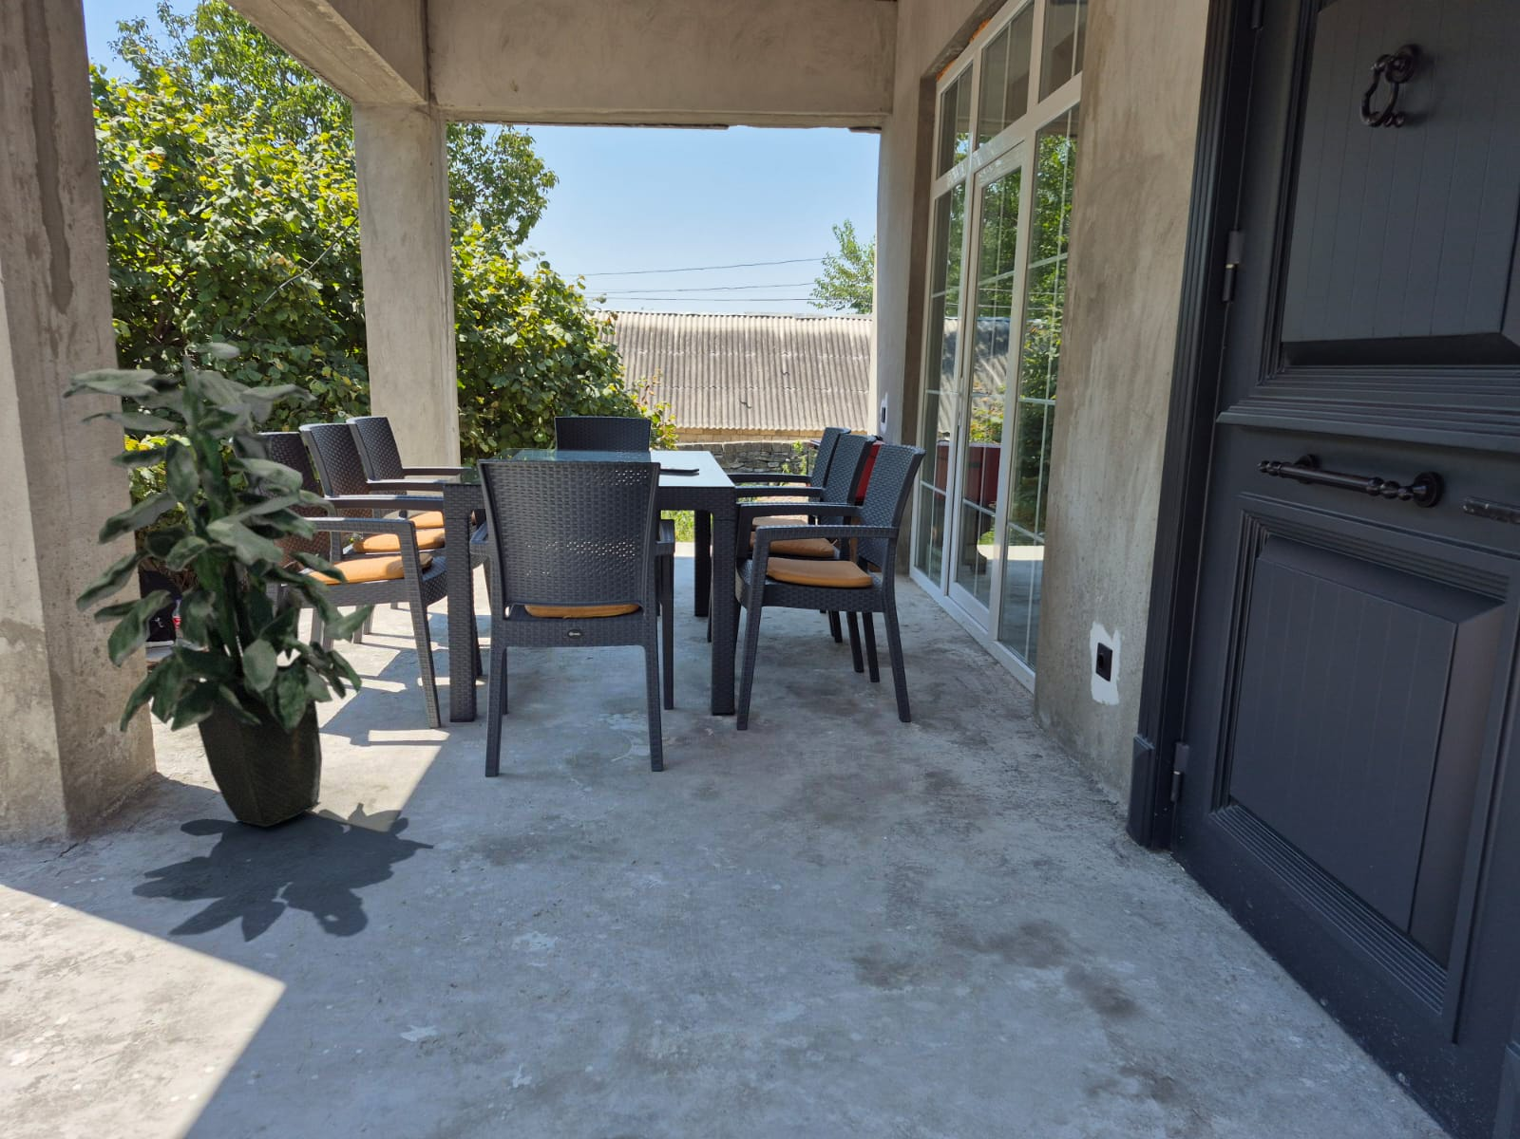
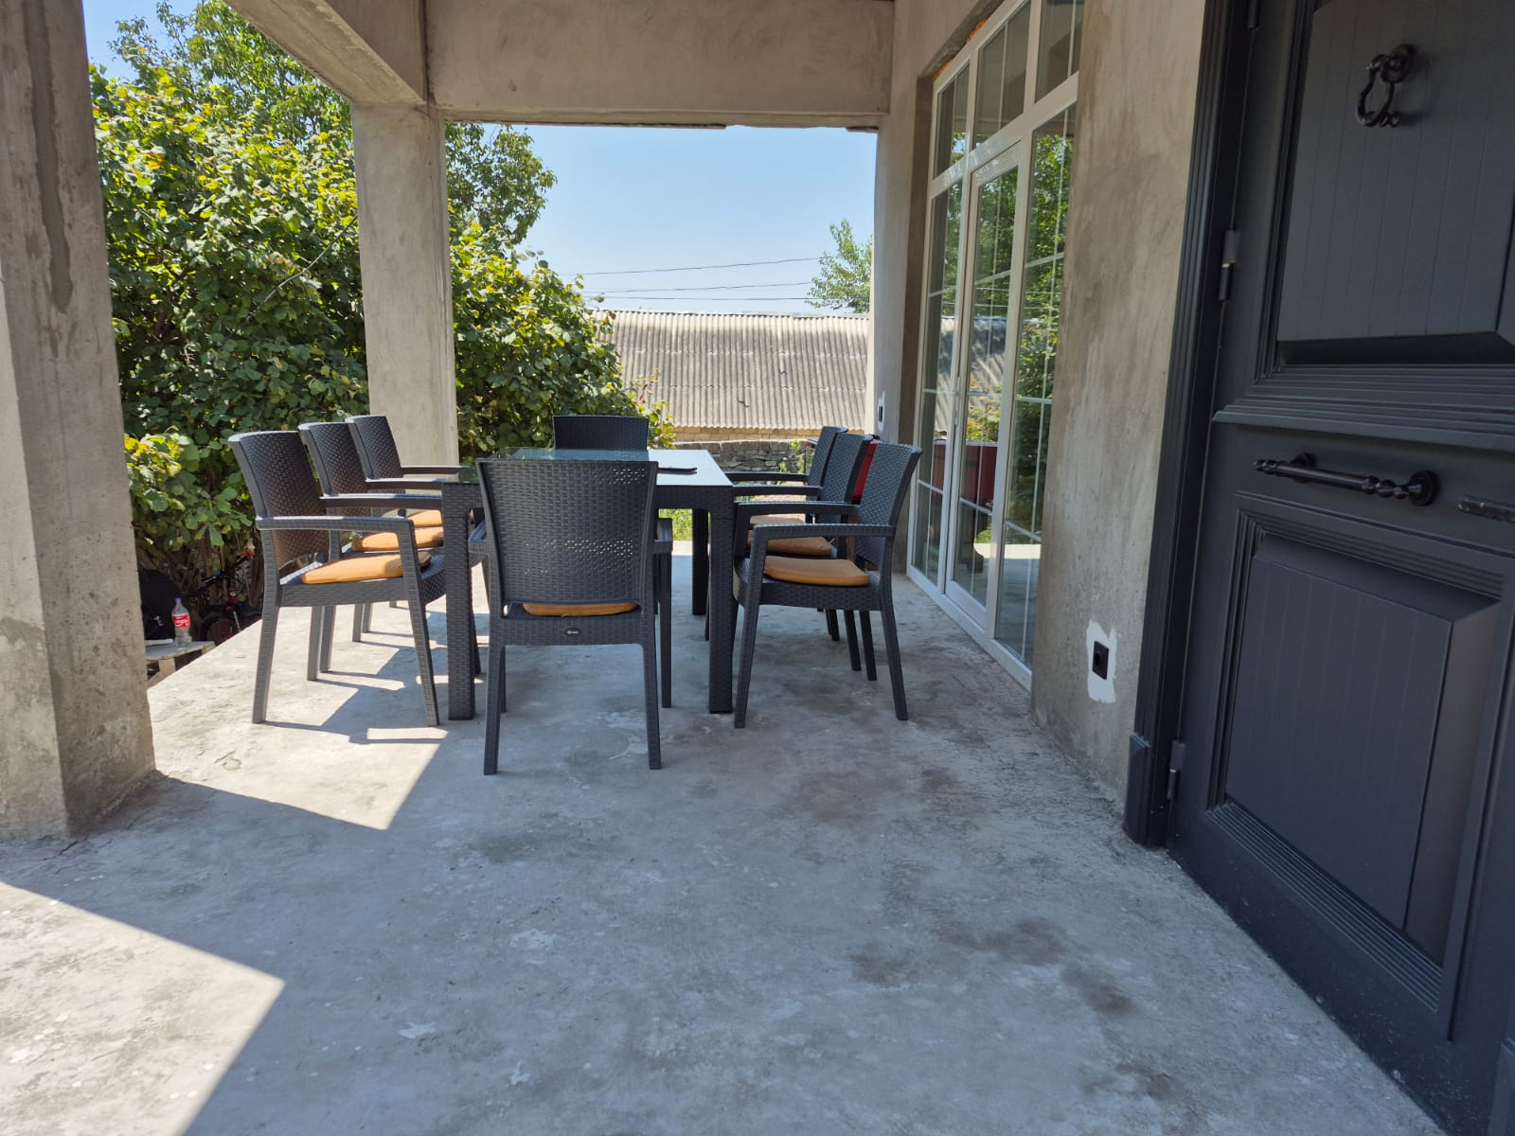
- indoor plant [60,342,377,828]
